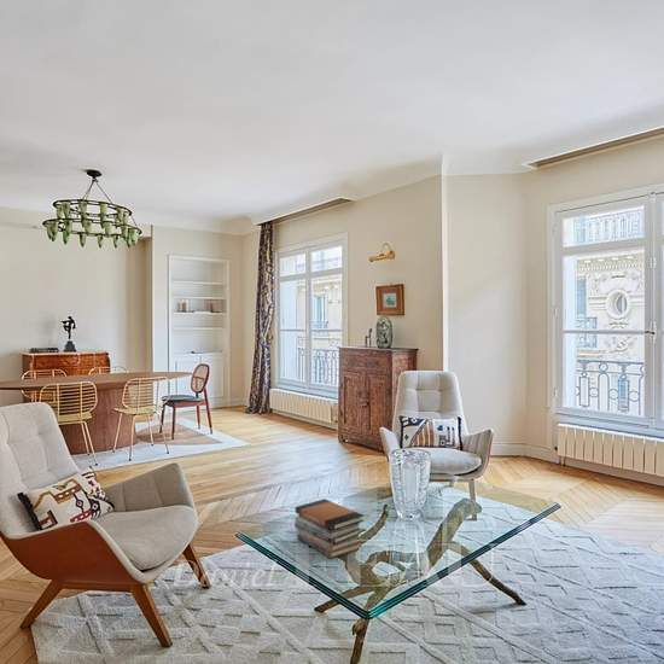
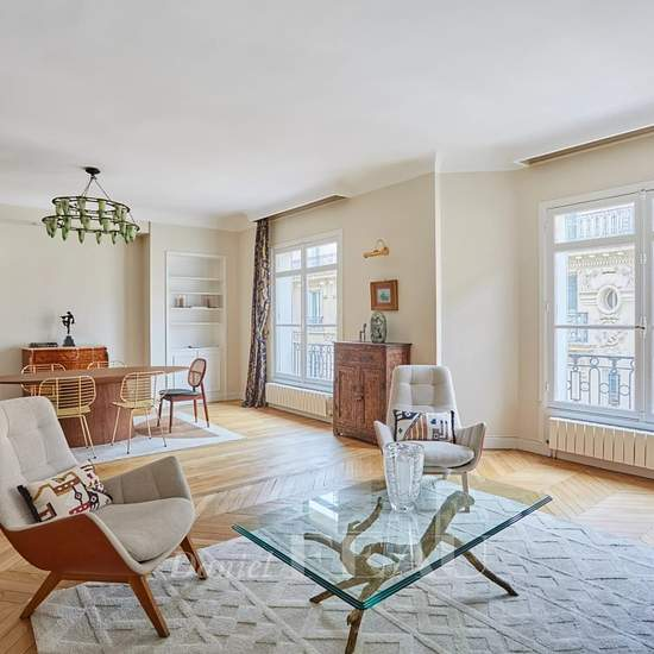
- book stack [293,497,365,560]
